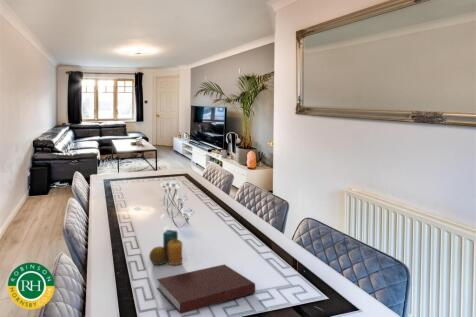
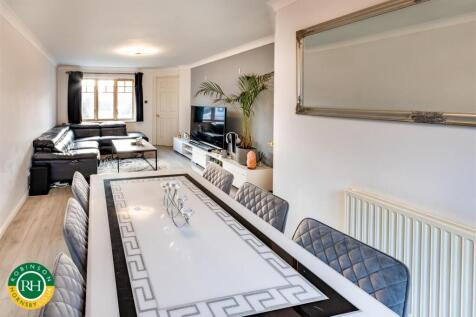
- notebook [156,263,256,315]
- candle [148,229,183,266]
